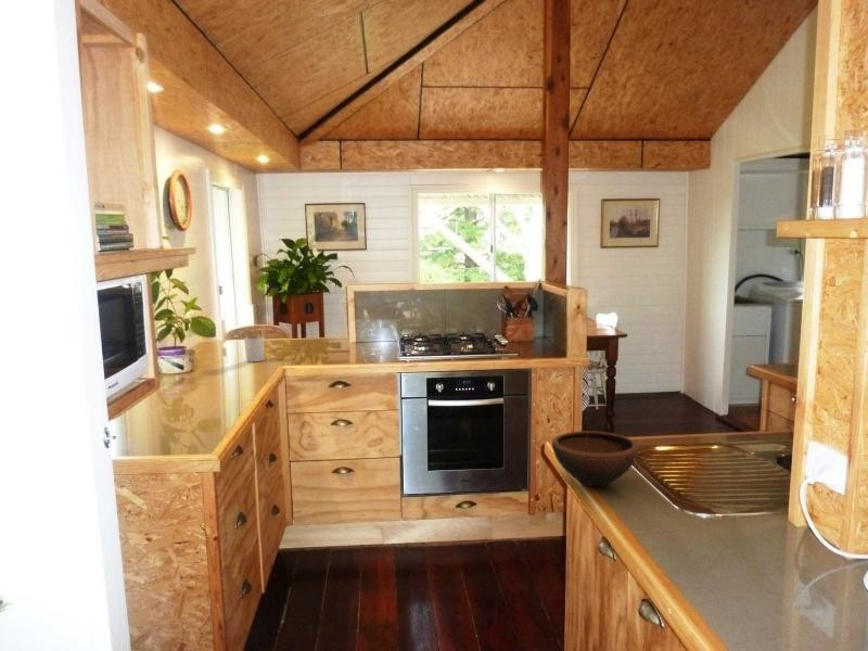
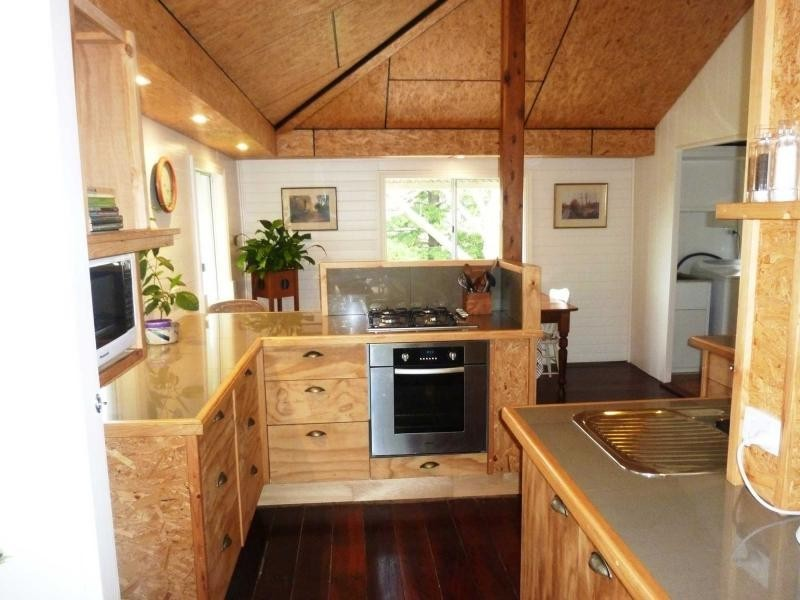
- utensil holder [239,324,267,362]
- bowl [551,430,639,487]
